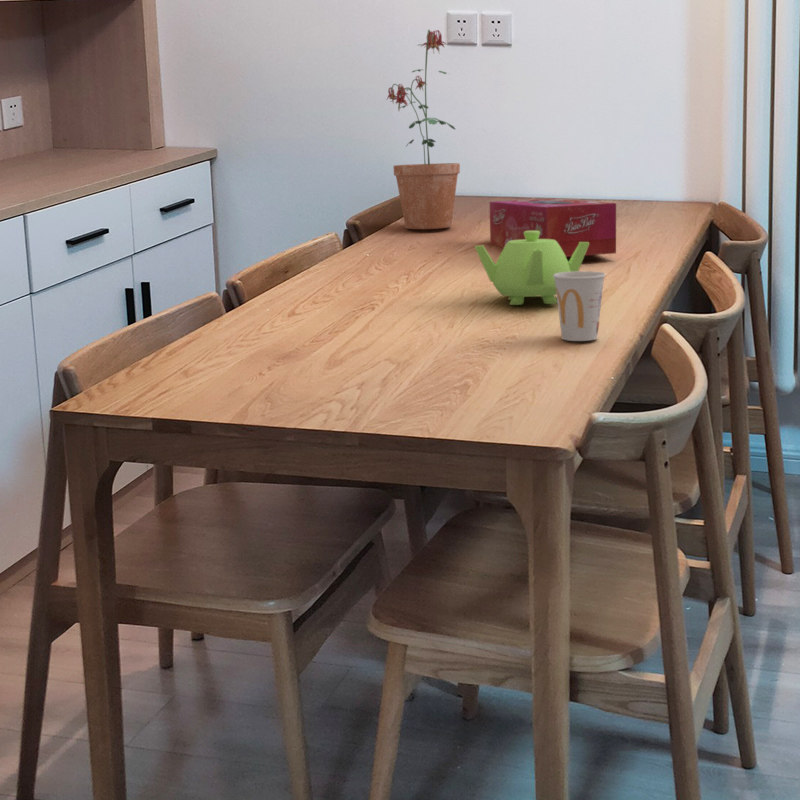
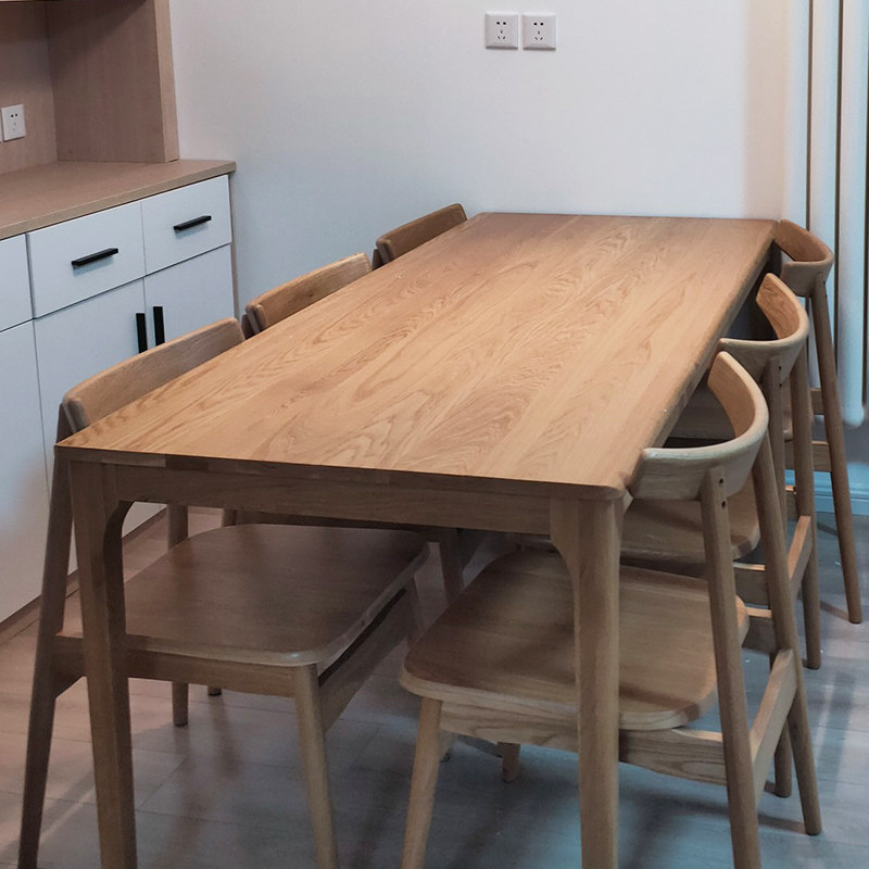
- tissue box [489,198,617,258]
- potted plant [386,29,461,230]
- teapot [474,231,589,306]
- cup [553,270,606,342]
